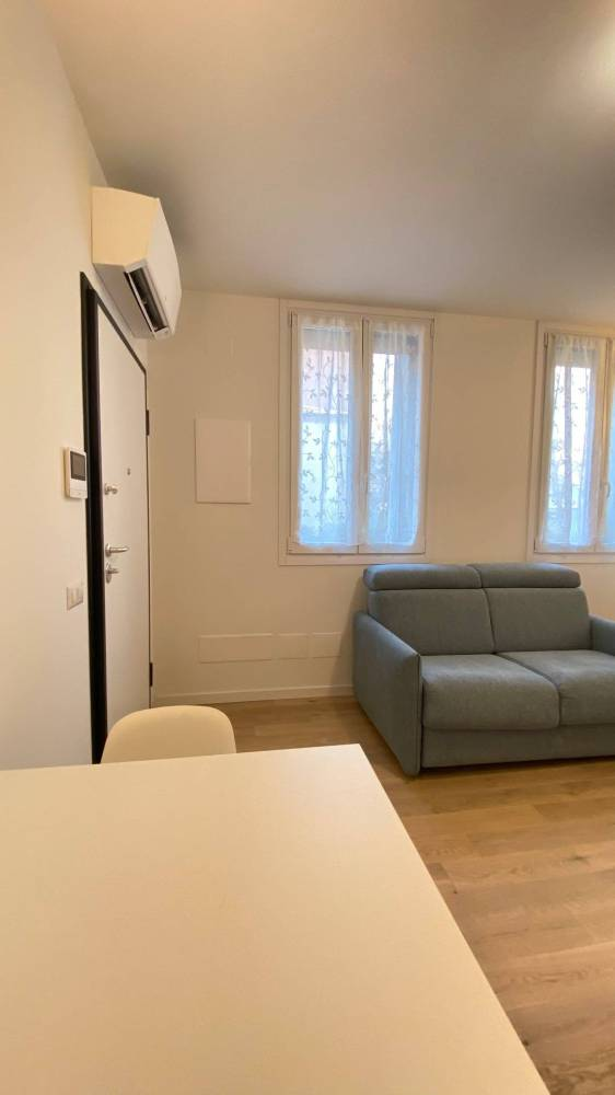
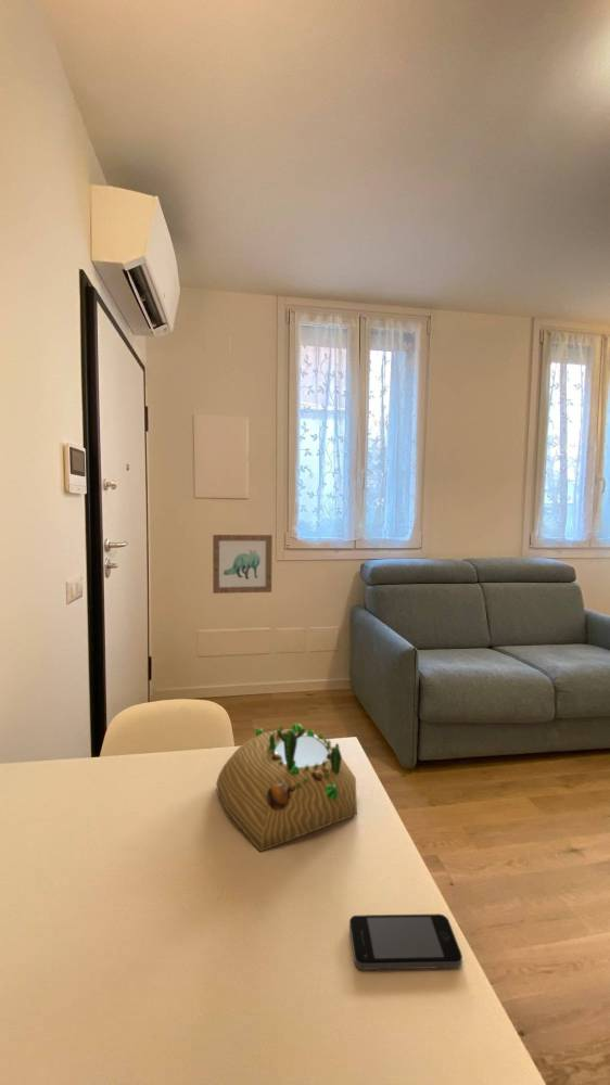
+ smartphone [348,912,463,971]
+ succulent planter [215,723,358,853]
+ wall art [212,534,274,595]
